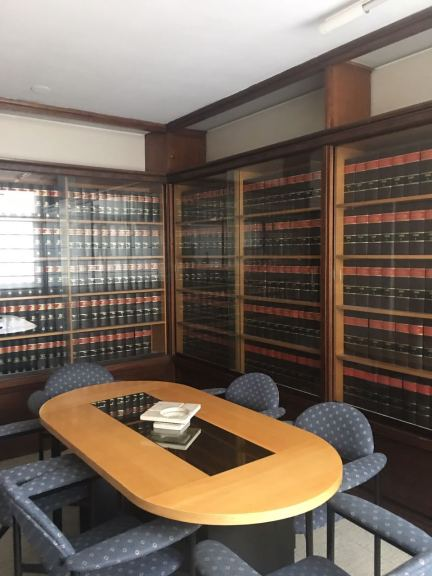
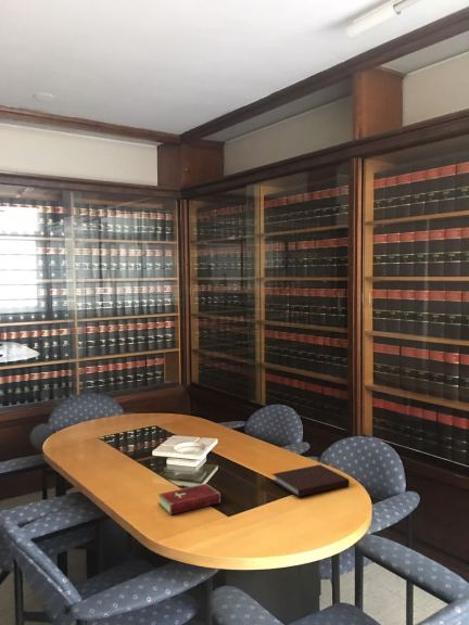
+ hardcover book [157,483,221,515]
+ notebook [271,463,351,498]
